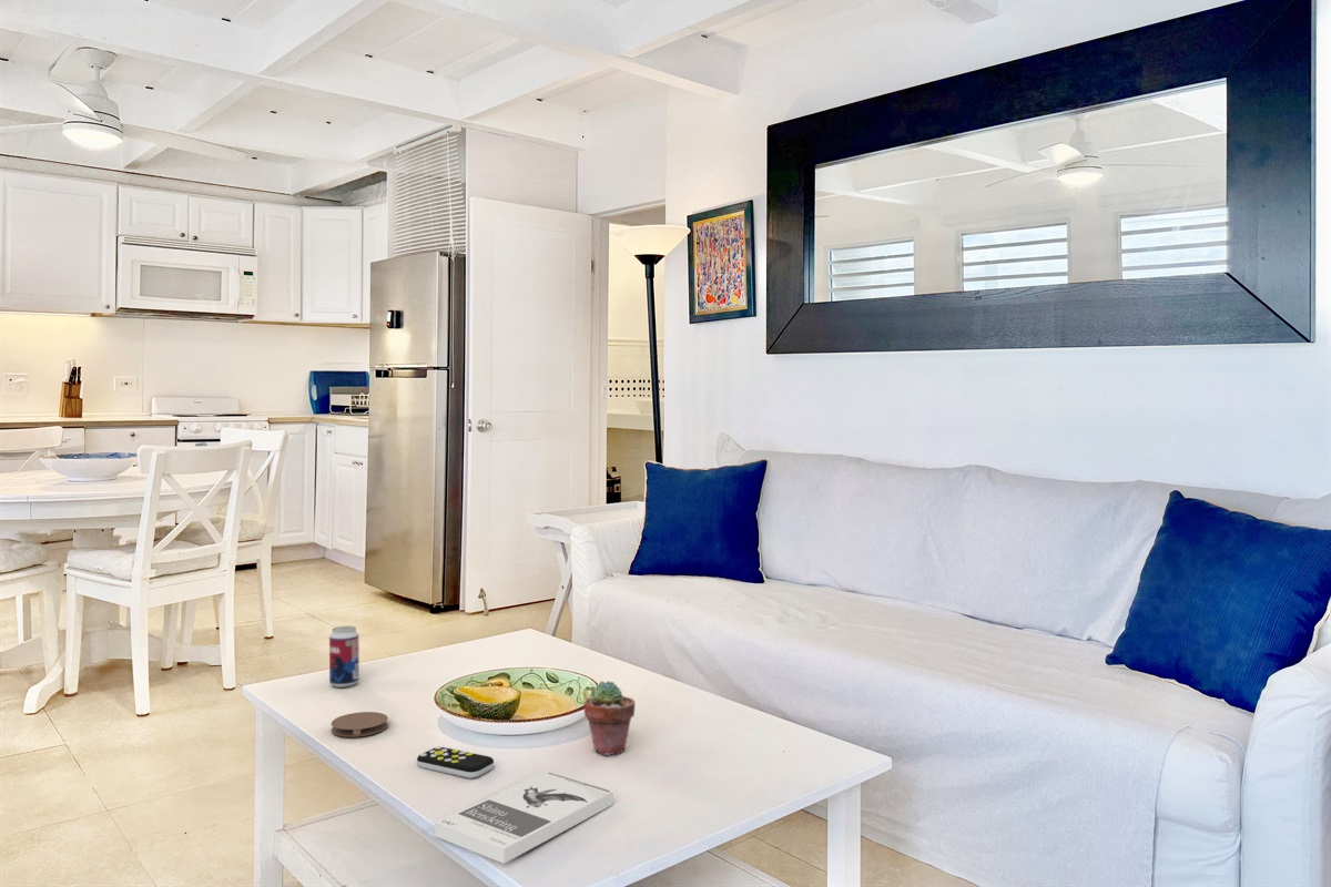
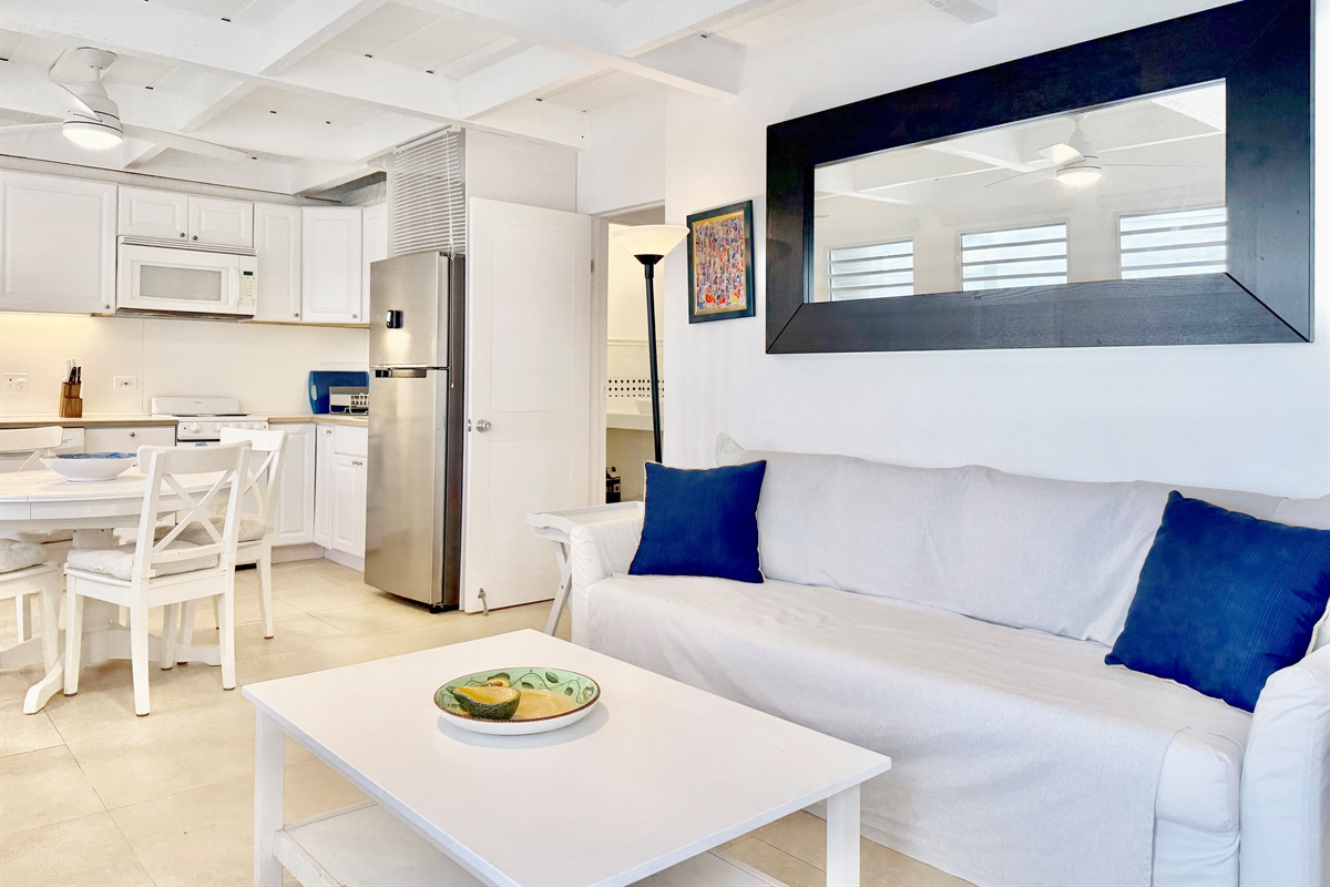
- beverage can [328,625,360,689]
- potted succulent [583,680,637,756]
- remote control [416,745,495,779]
- book [434,771,614,865]
- coaster [331,711,389,738]
